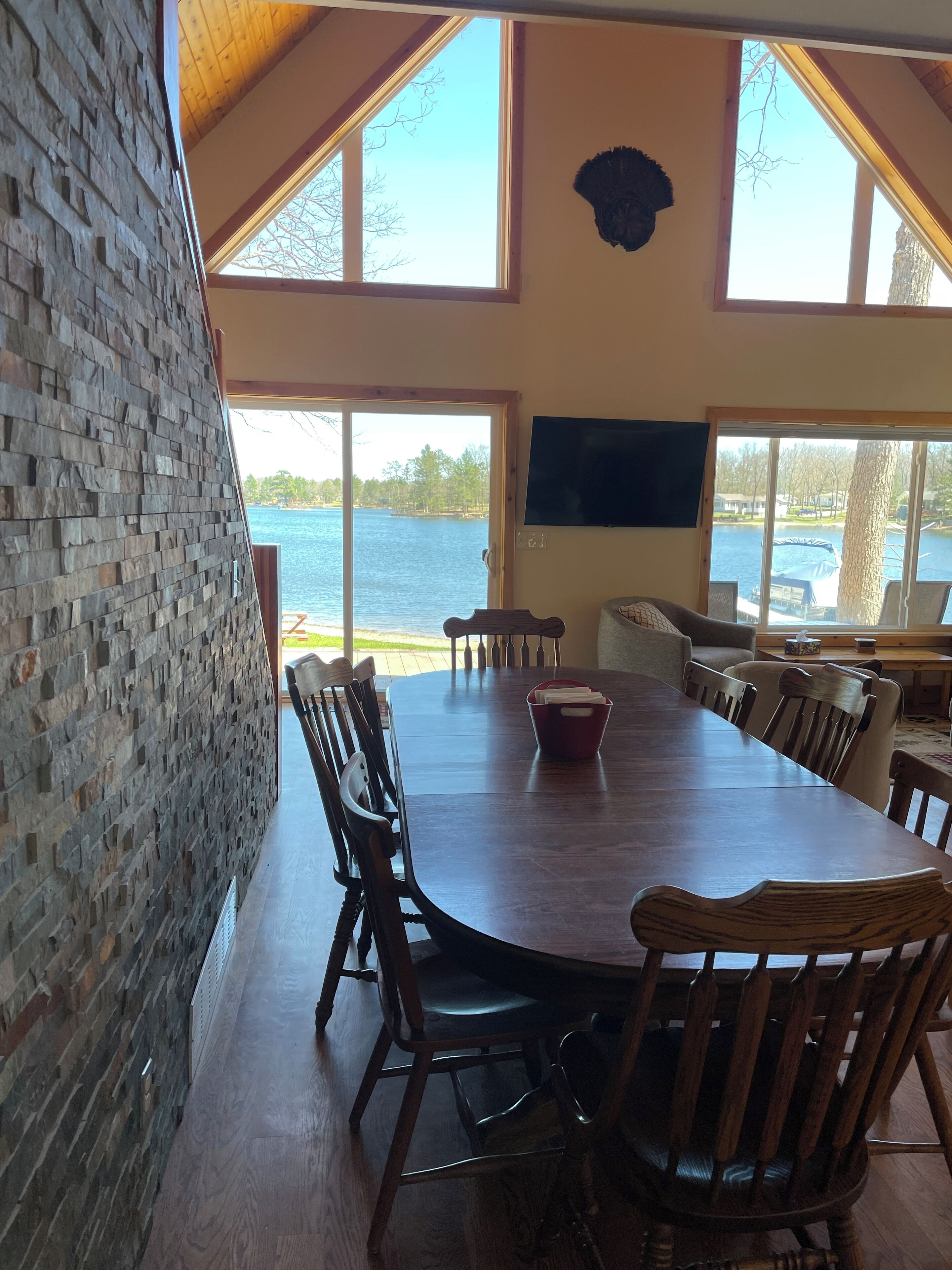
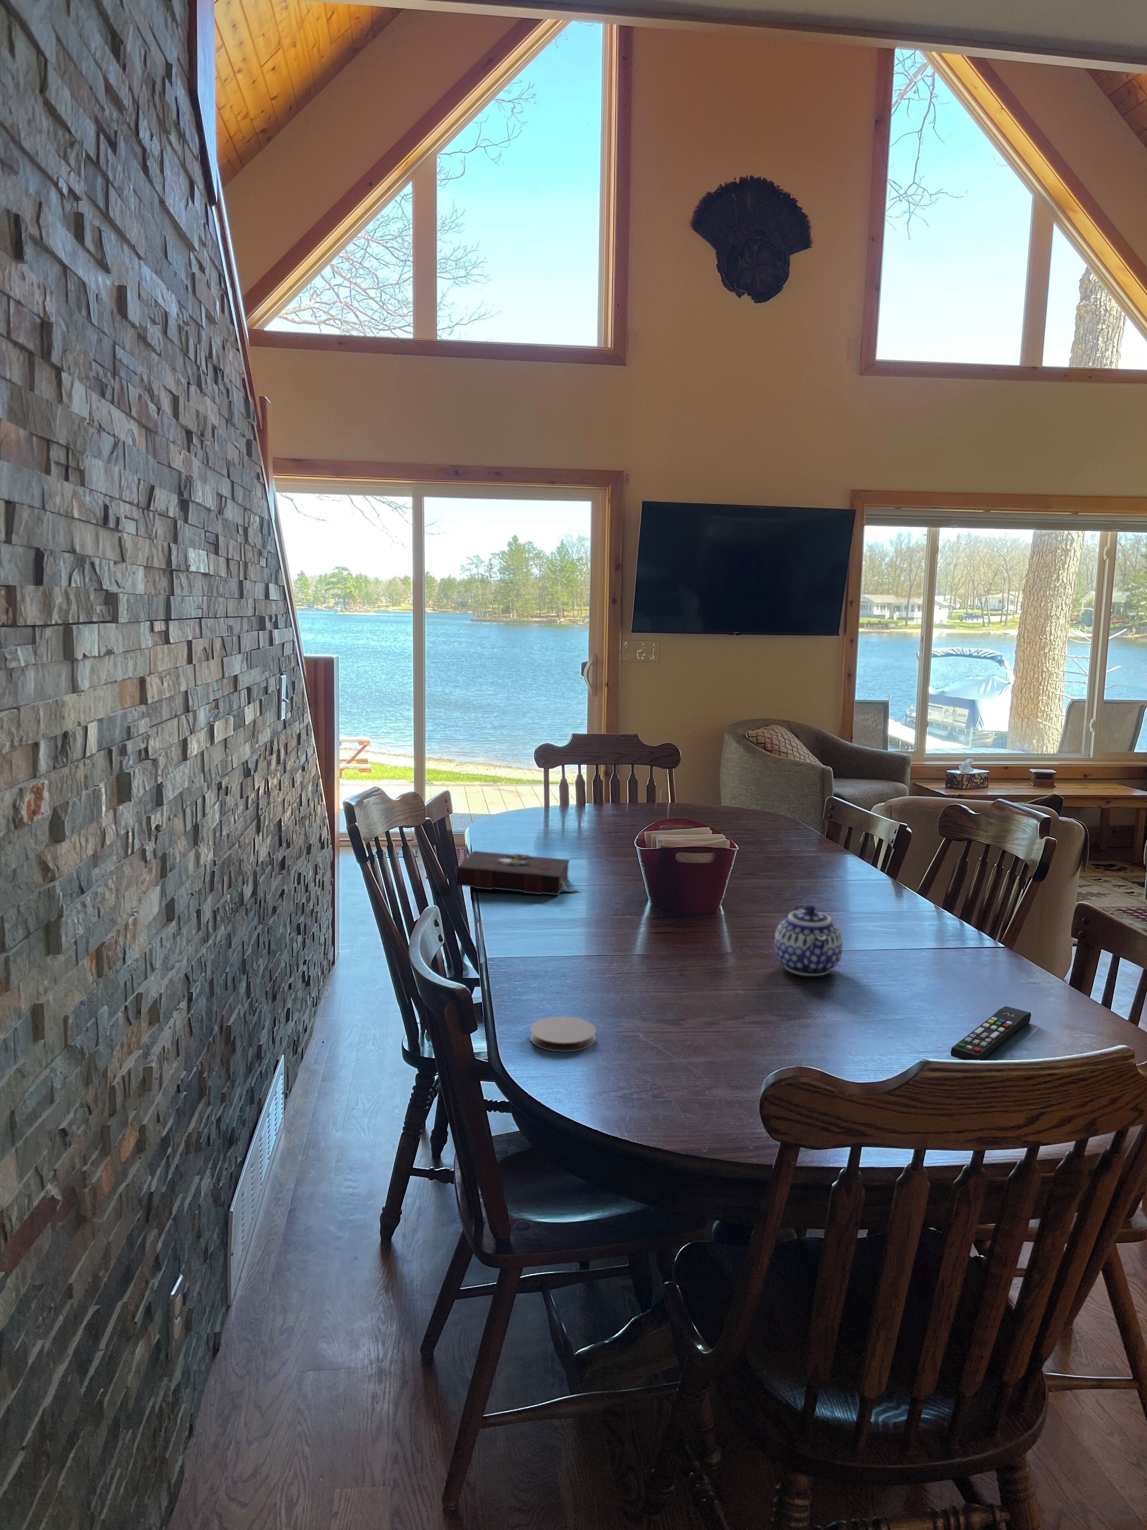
+ teapot [774,905,843,976]
+ coaster [530,1016,596,1052]
+ book [455,851,581,895]
+ remote control [951,1006,1031,1060]
